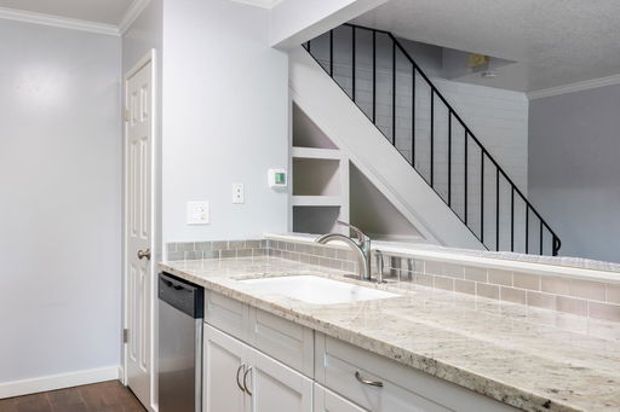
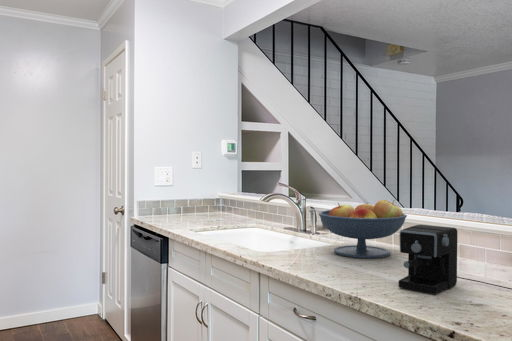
+ coffee maker [398,224,512,295]
+ fruit bowl [318,199,408,259]
